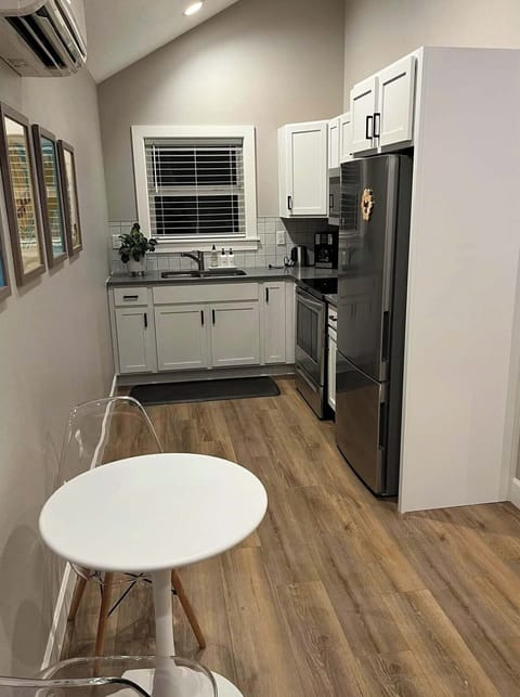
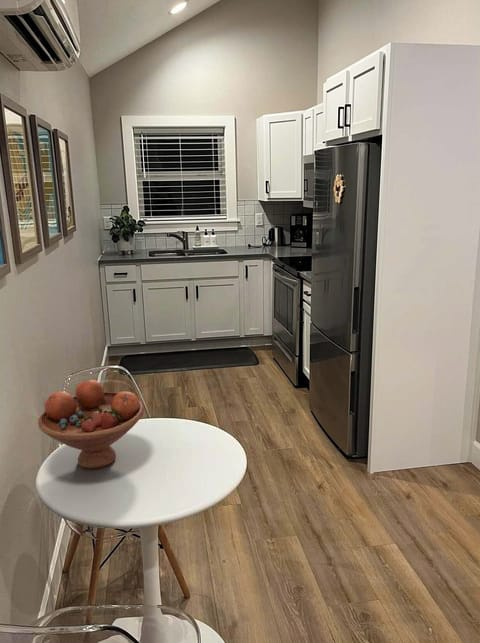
+ fruit bowl [37,379,145,470]
